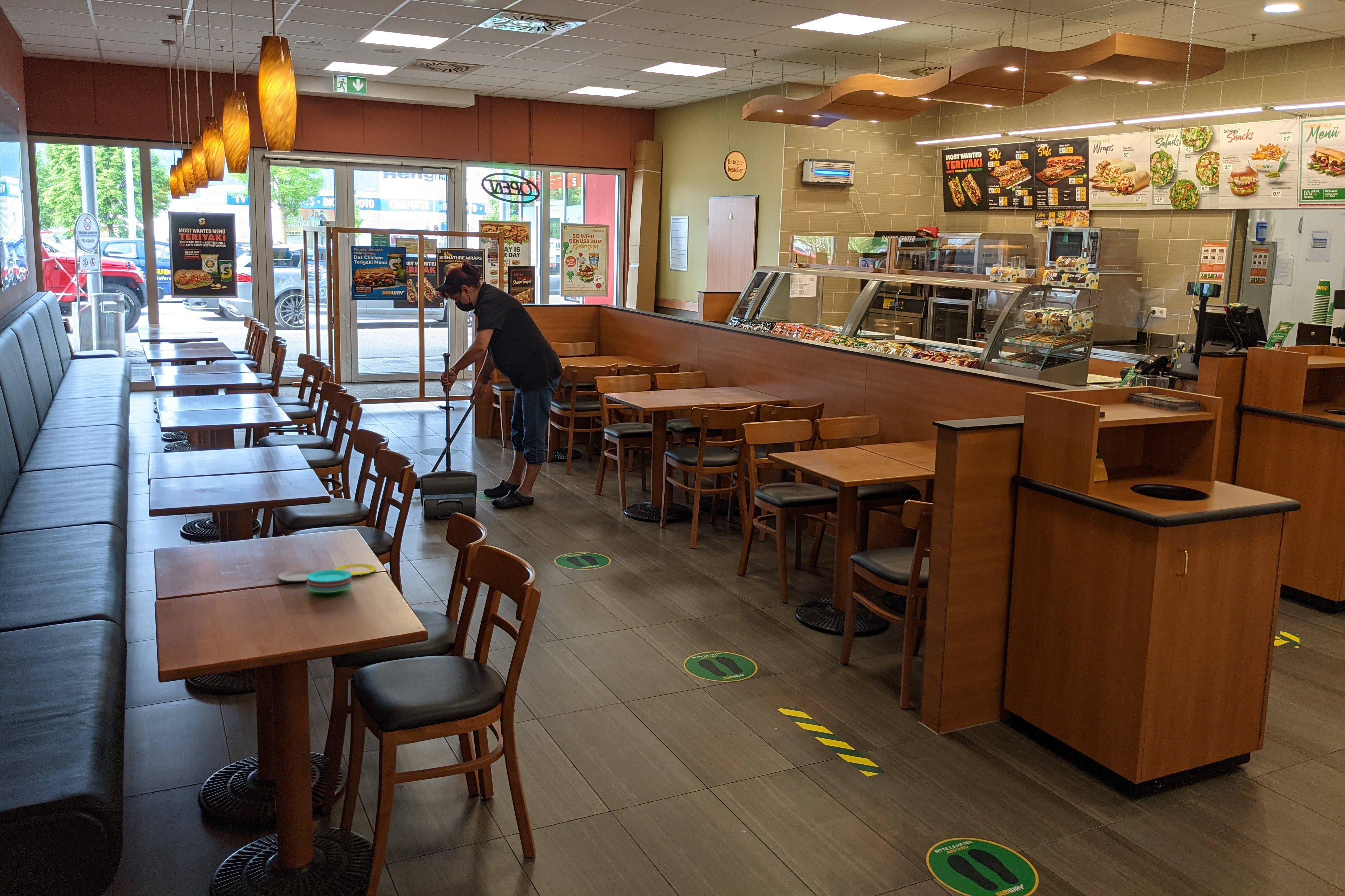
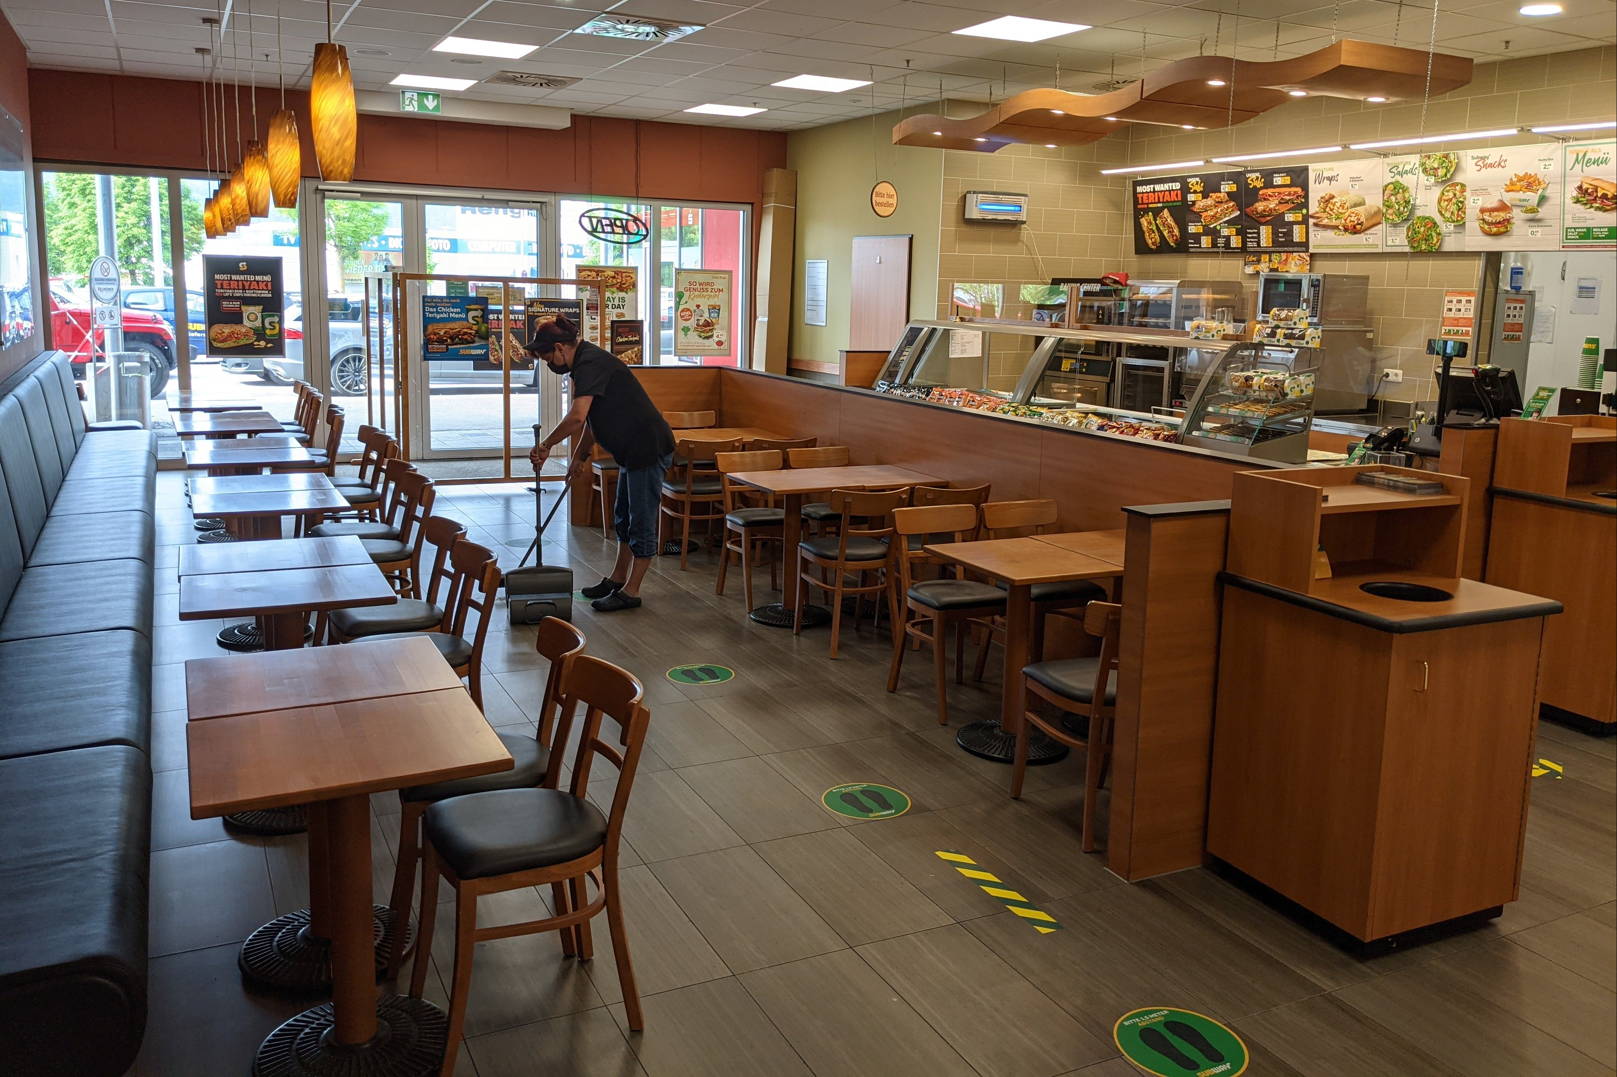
- plate [277,564,376,593]
